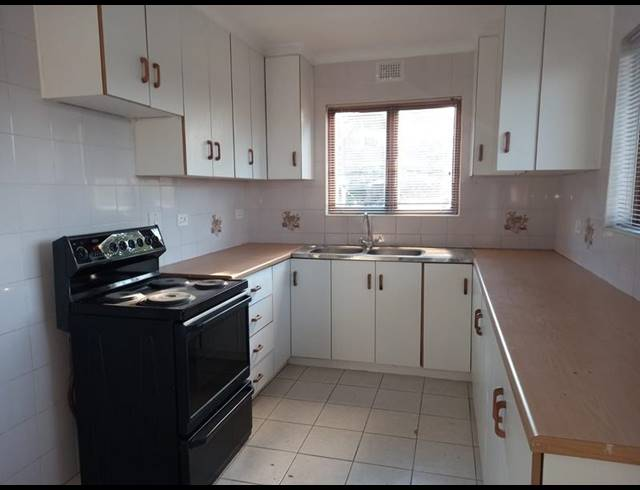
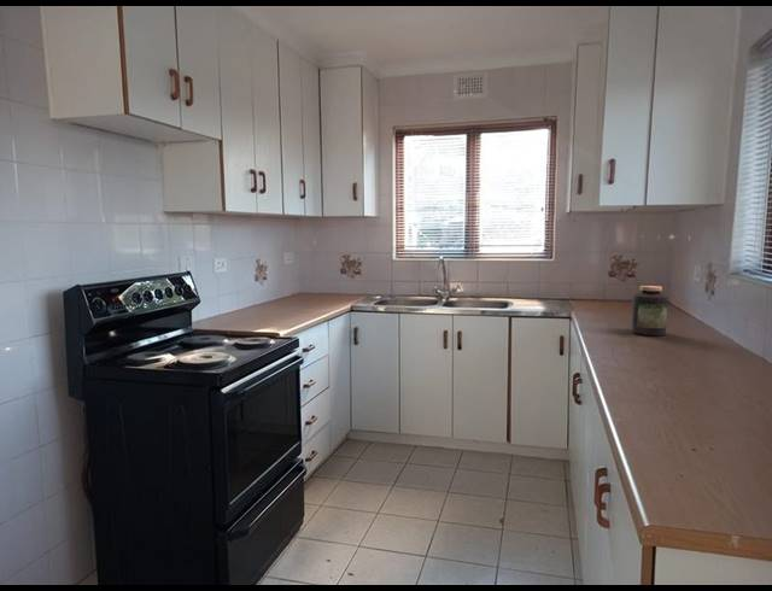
+ jar [631,285,669,337]
